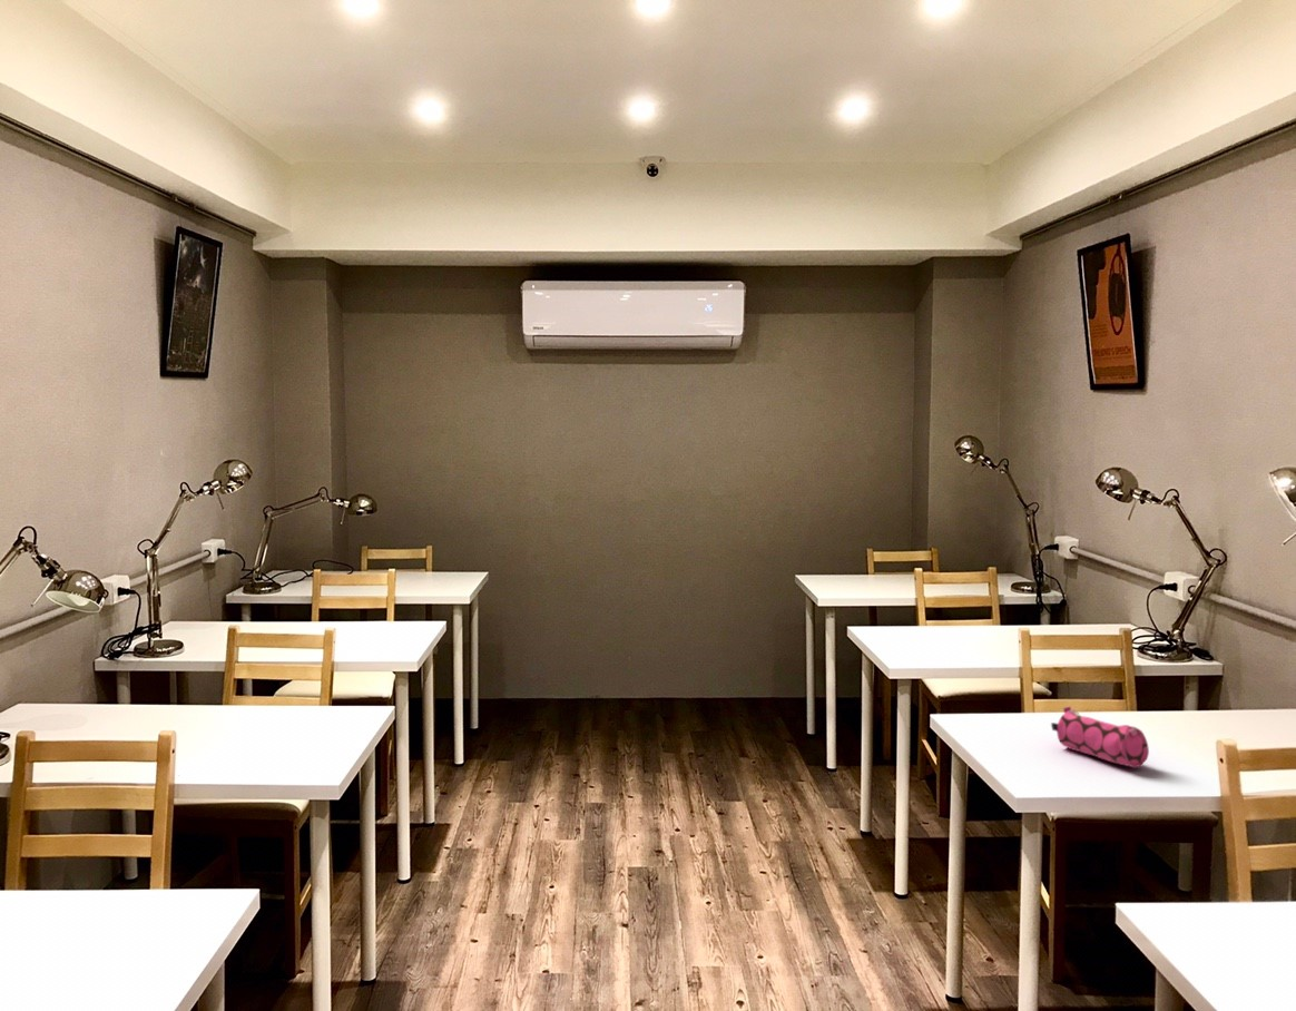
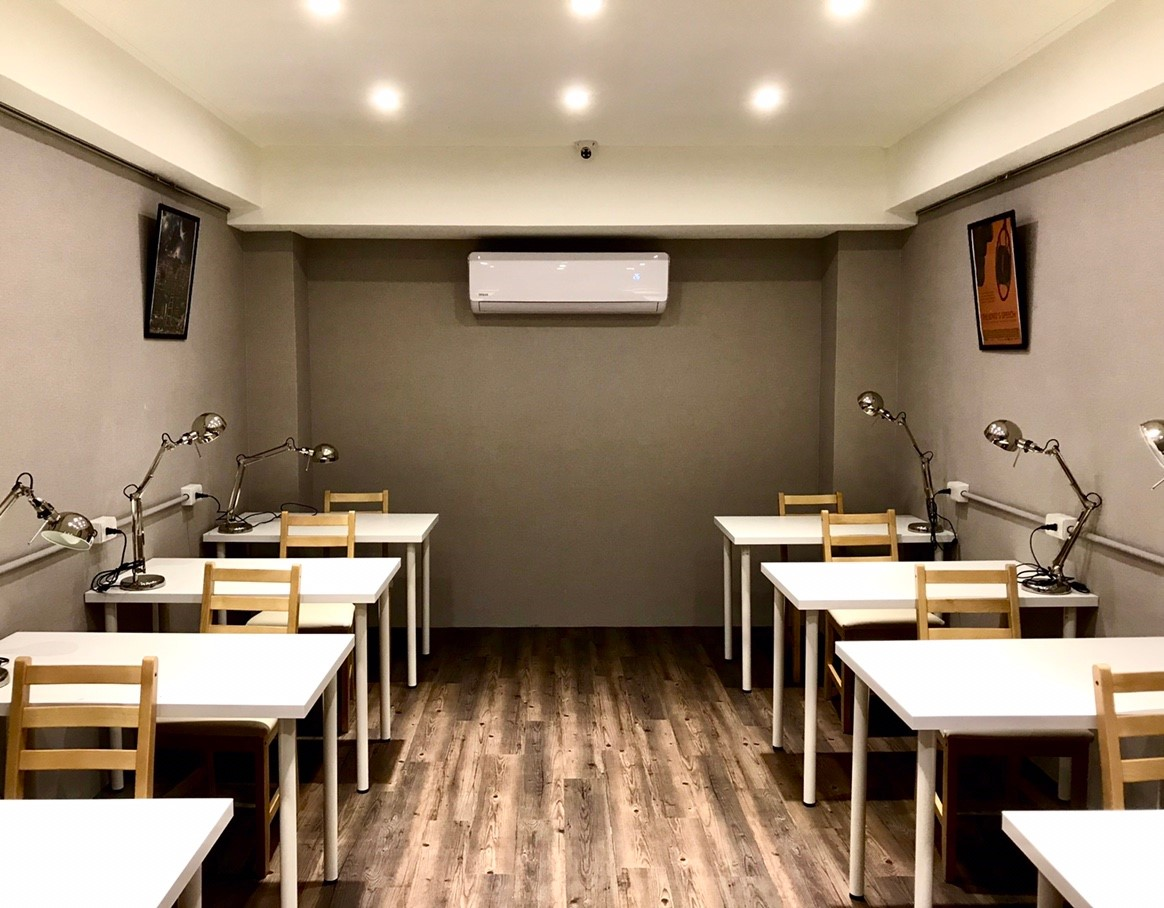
- pencil case [1050,706,1150,768]
